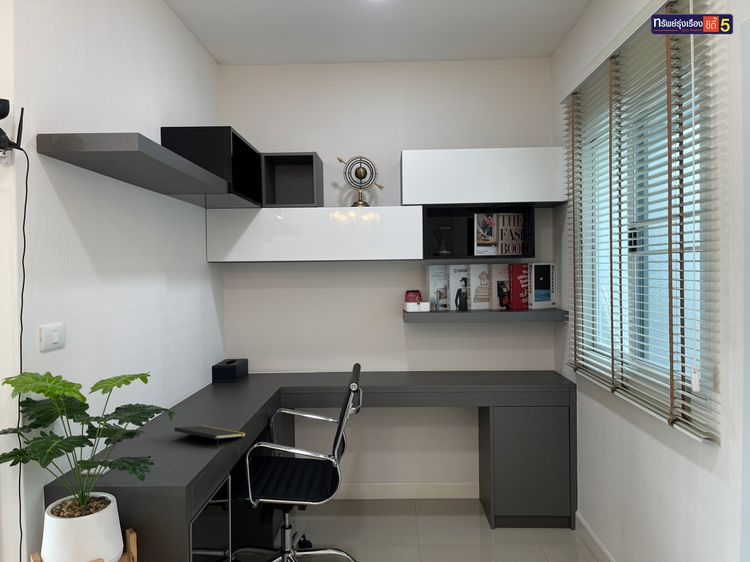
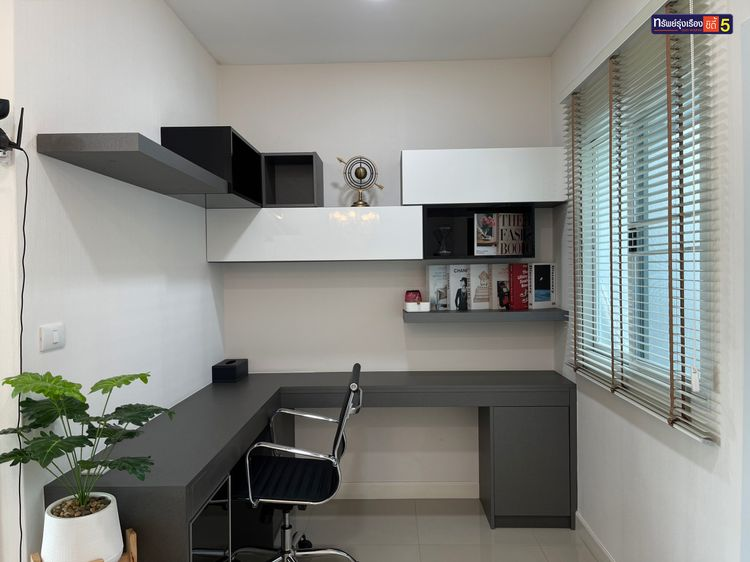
- notepad [173,425,246,448]
